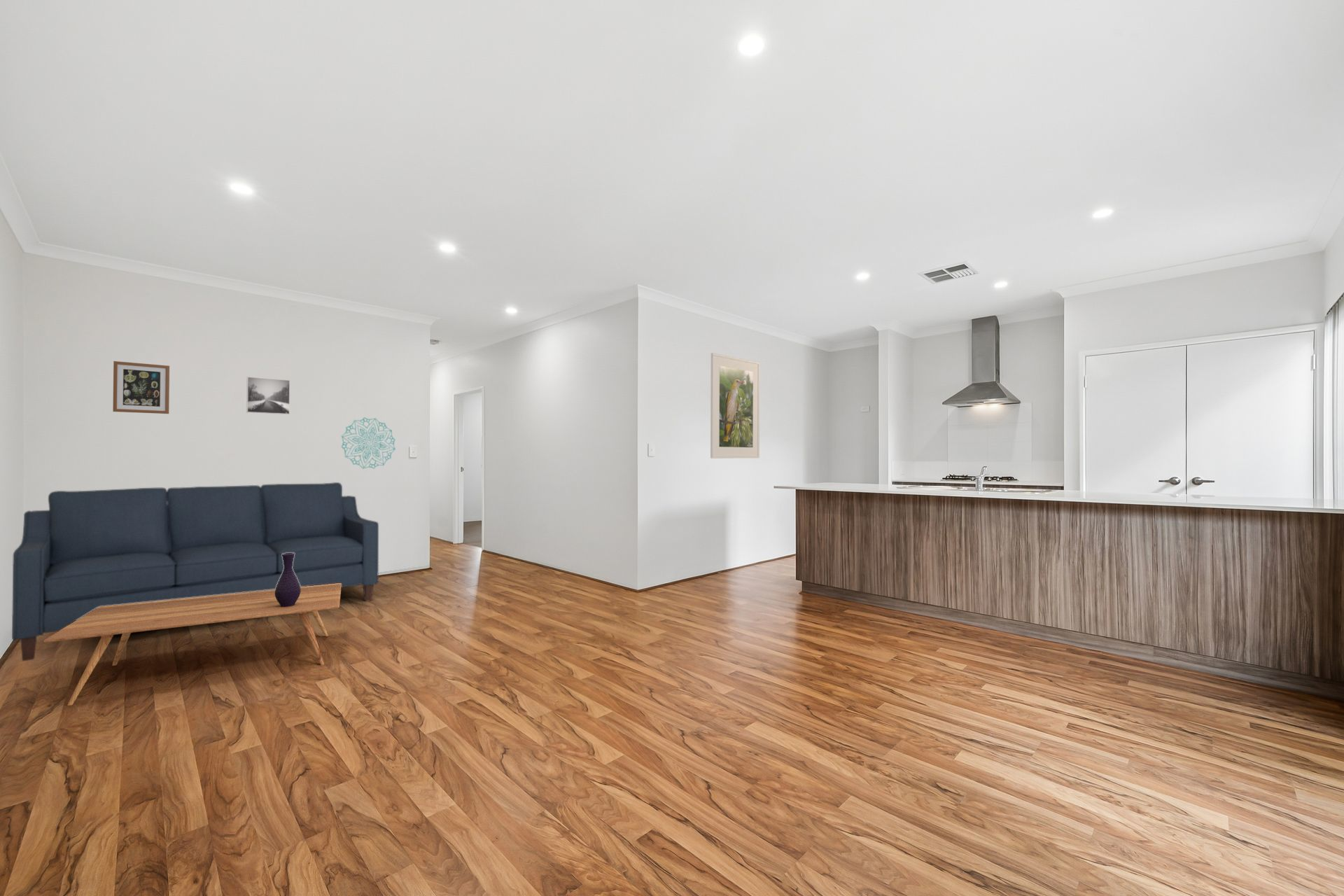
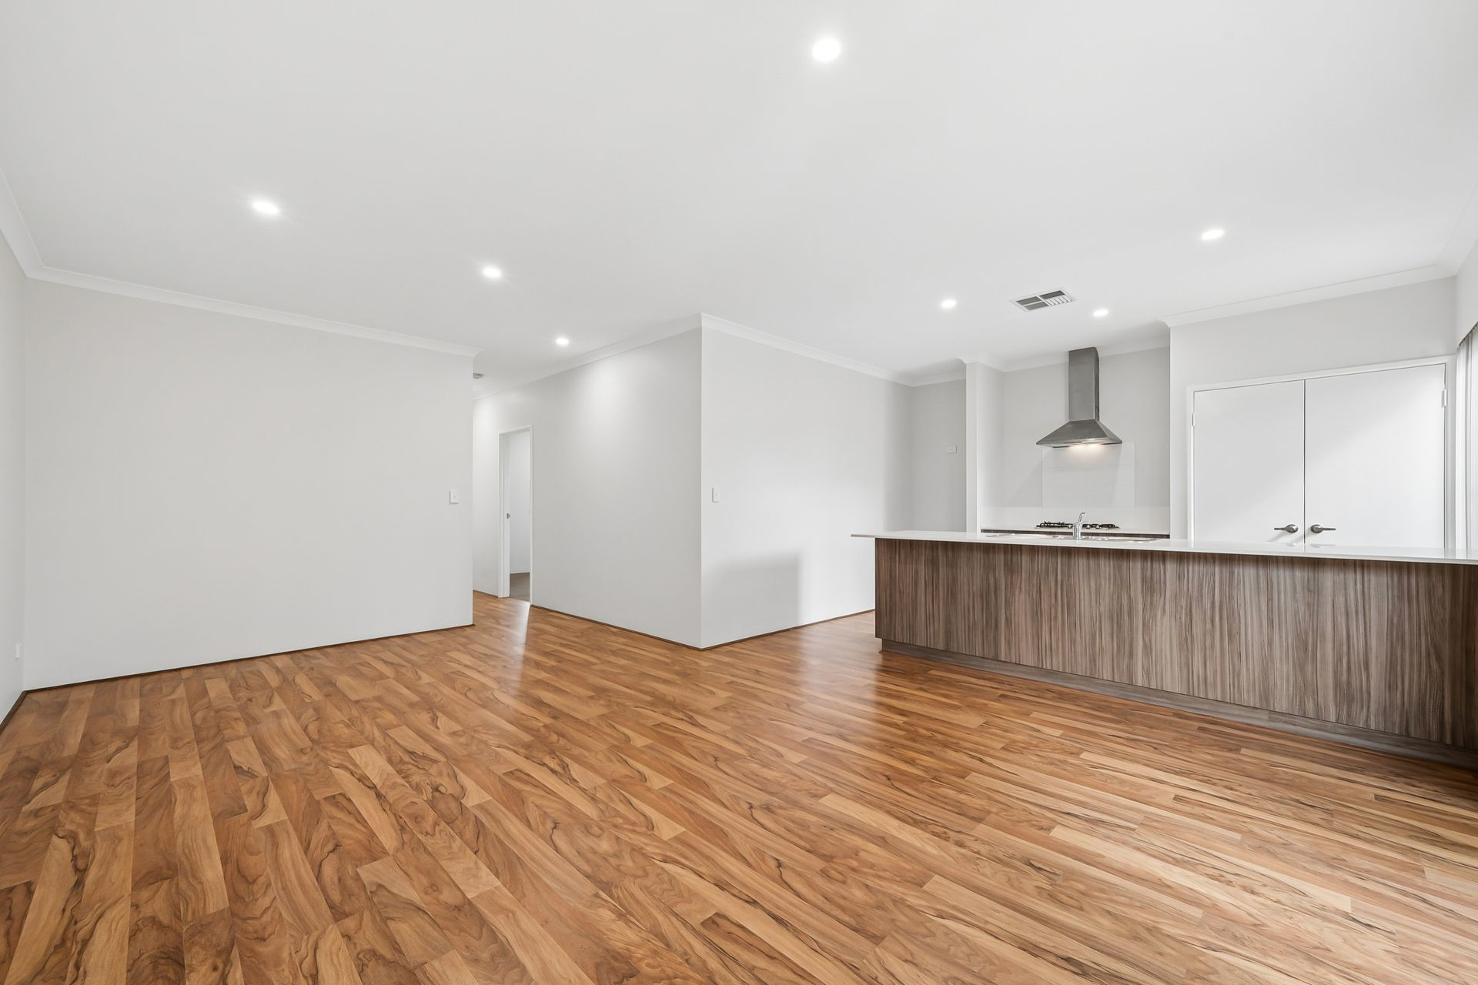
- wall decoration [340,416,396,470]
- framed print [246,376,290,415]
- vase [275,553,301,607]
- sofa [11,482,379,662]
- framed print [710,352,760,459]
- wall art [112,360,170,414]
- coffee table [43,583,342,706]
